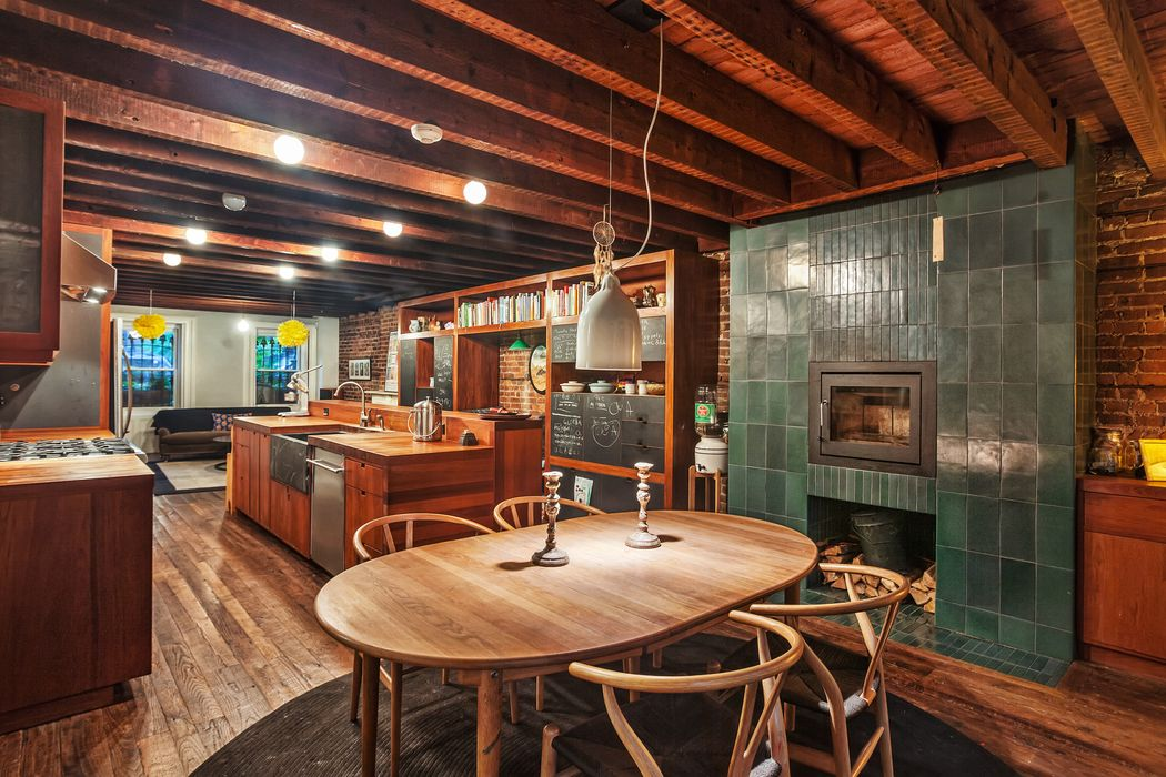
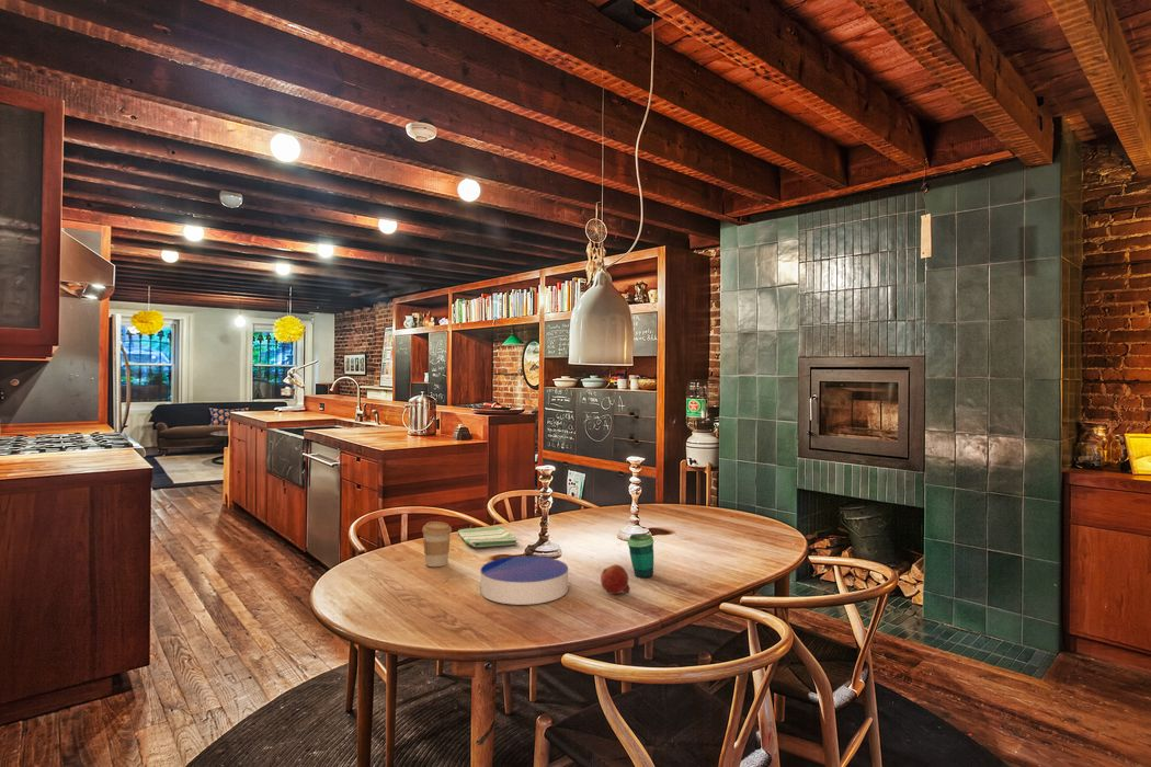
+ coaster [479,556,569,606]
+ dish towel [456,525,518,548]
+ cup [627,533,654,579]
+ coffee cup [421,520,453,568]
+ fruit [600,563,631,595]
